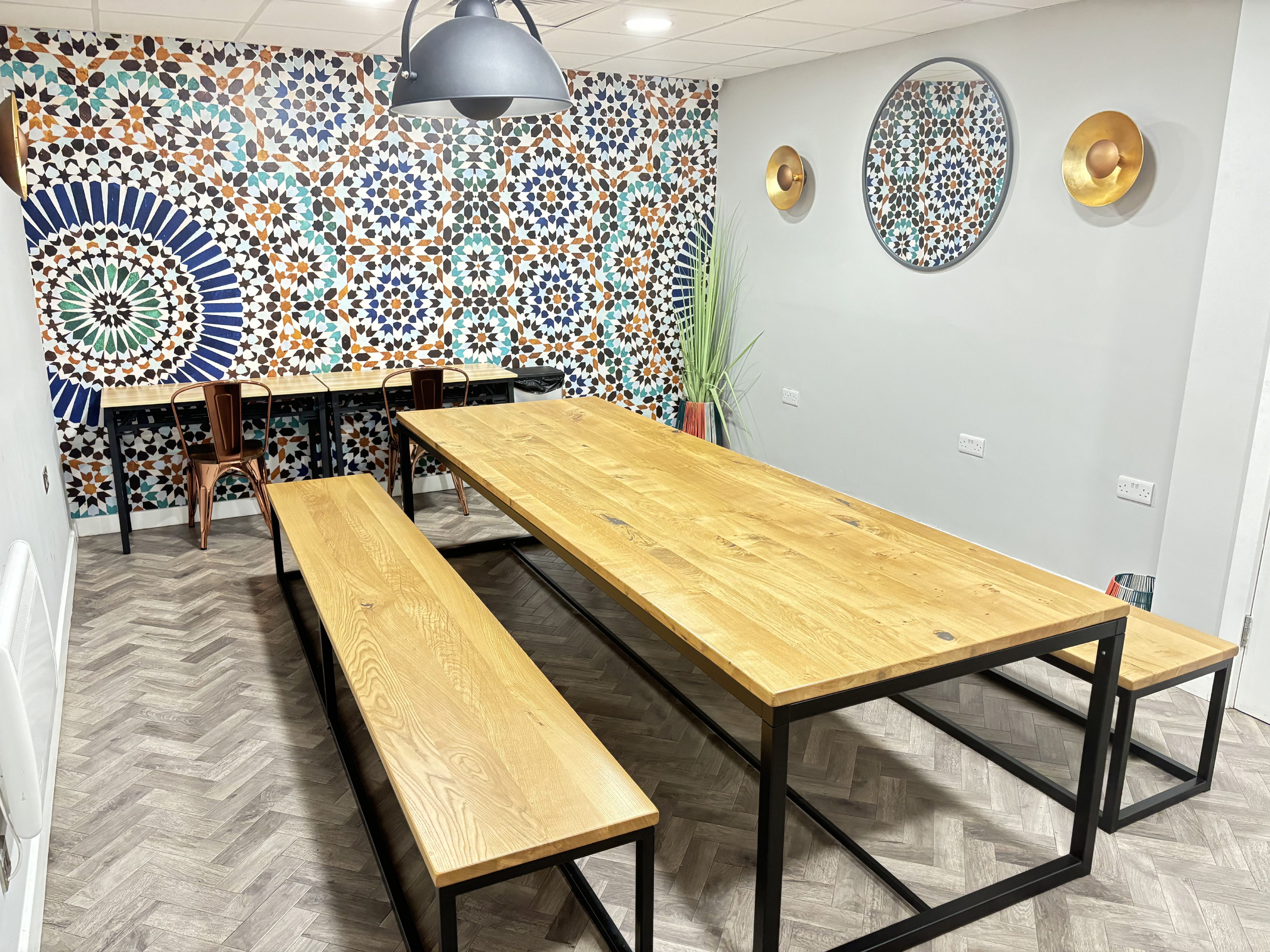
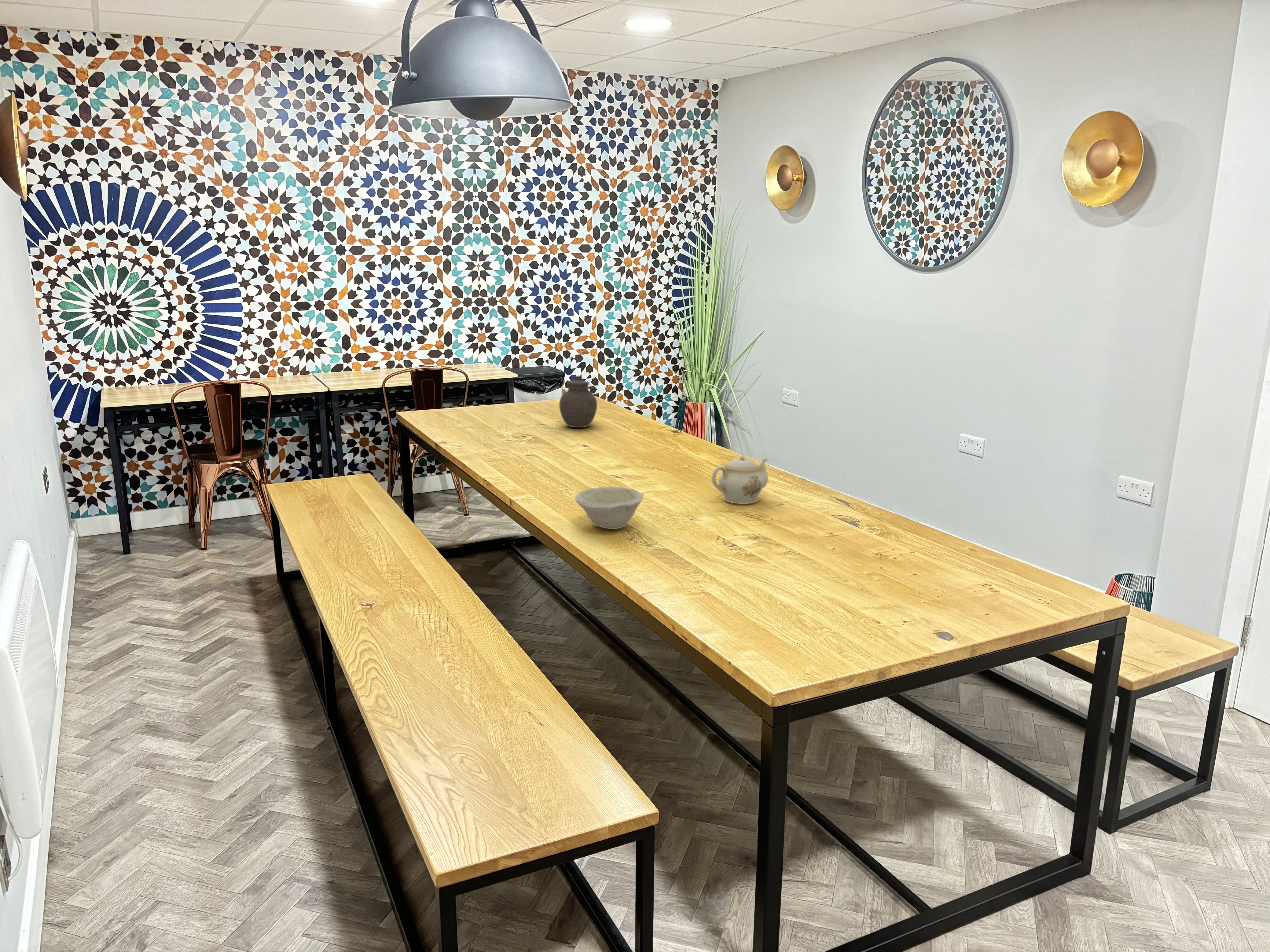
+ jar [559,376,597,428]
+ bowl [575,486,643,530]
+ teapot [712,456,769,504]
